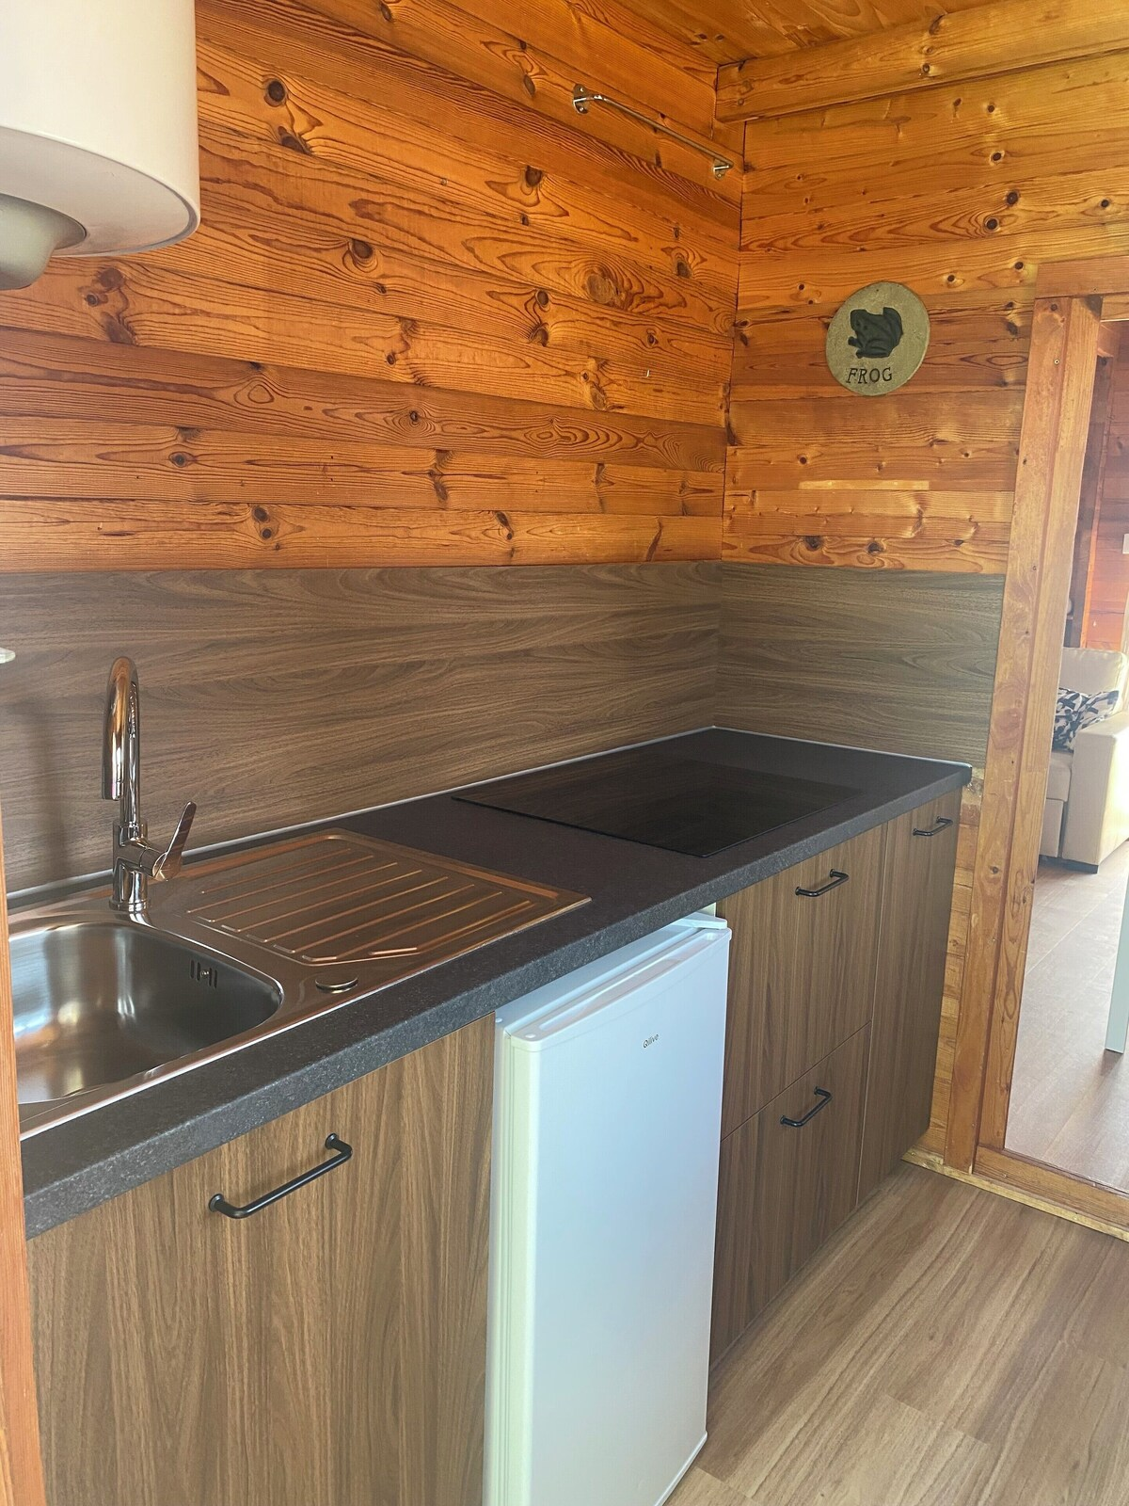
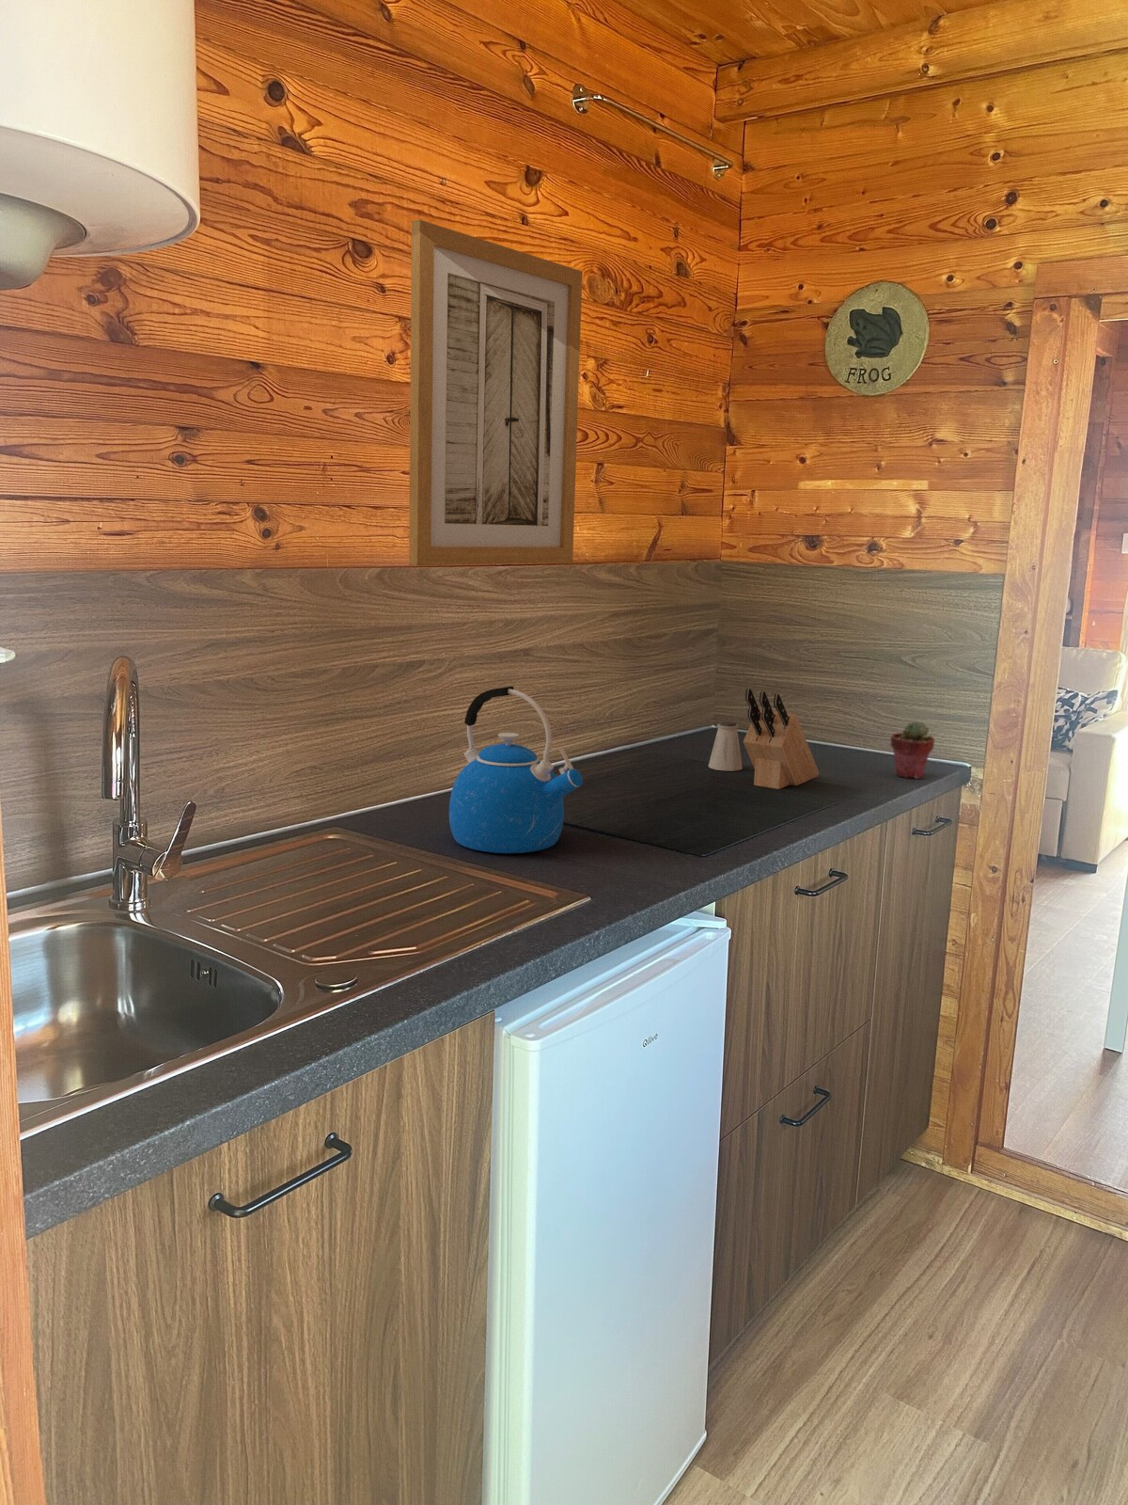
+ saltshaker [707,719,744,773]
+ wall art [408,219,584,566]
+ knife block [743,687,820,790]
+ kettle [448,686,584,854]
+ potted succulent [890,721,935,780]
